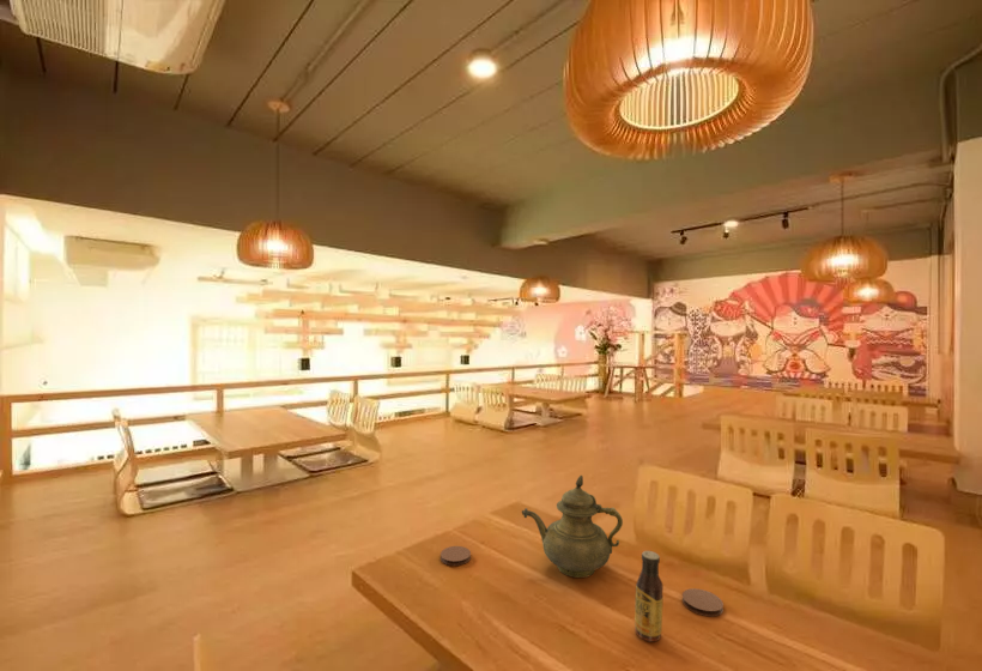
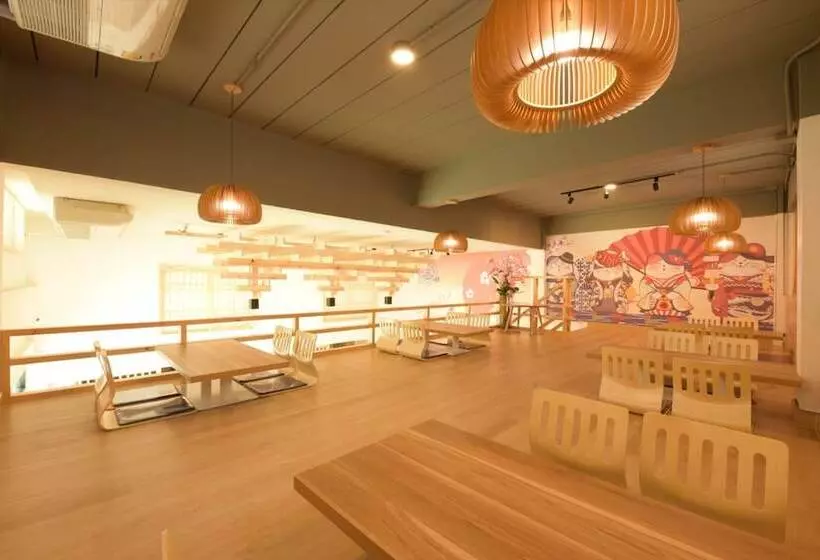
- sauce bottle [634,550,665,642]
- teapot [521,474,624,579]
- coaster [681,587,725,617]
- coaster [440,545,472,567]
